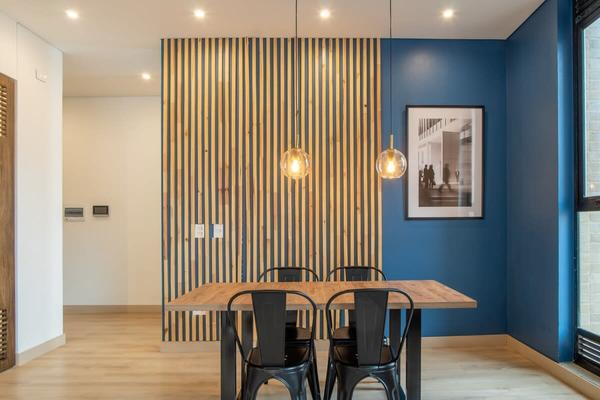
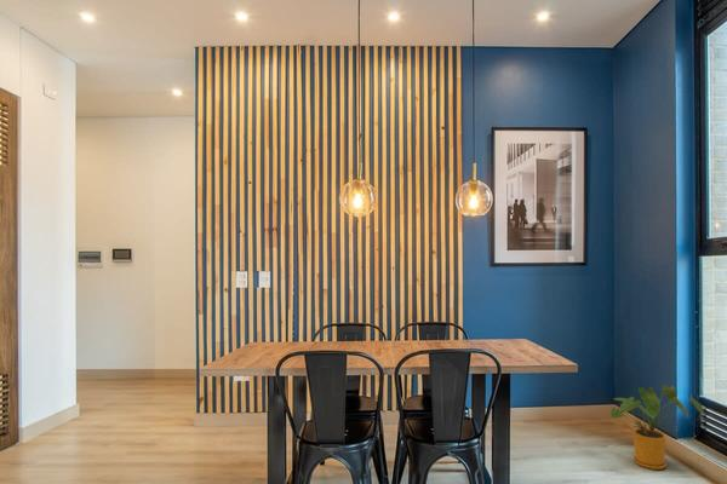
+ house plant [609,384,705,471]
